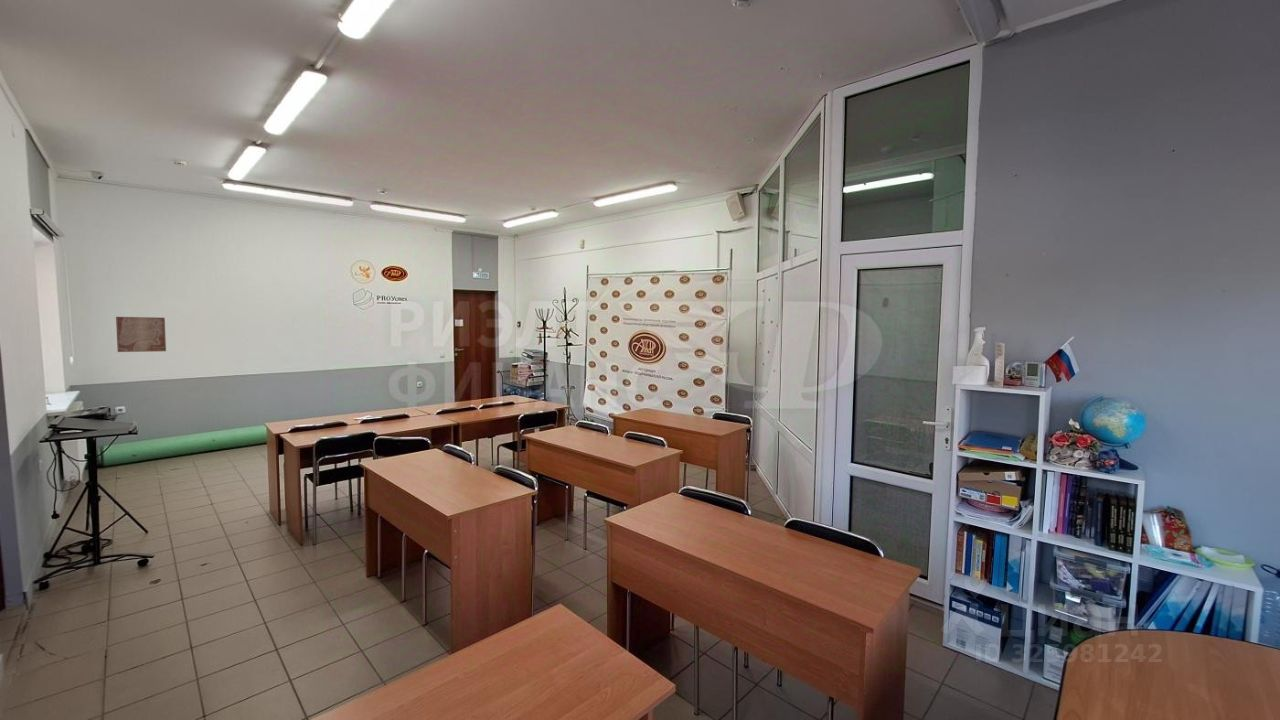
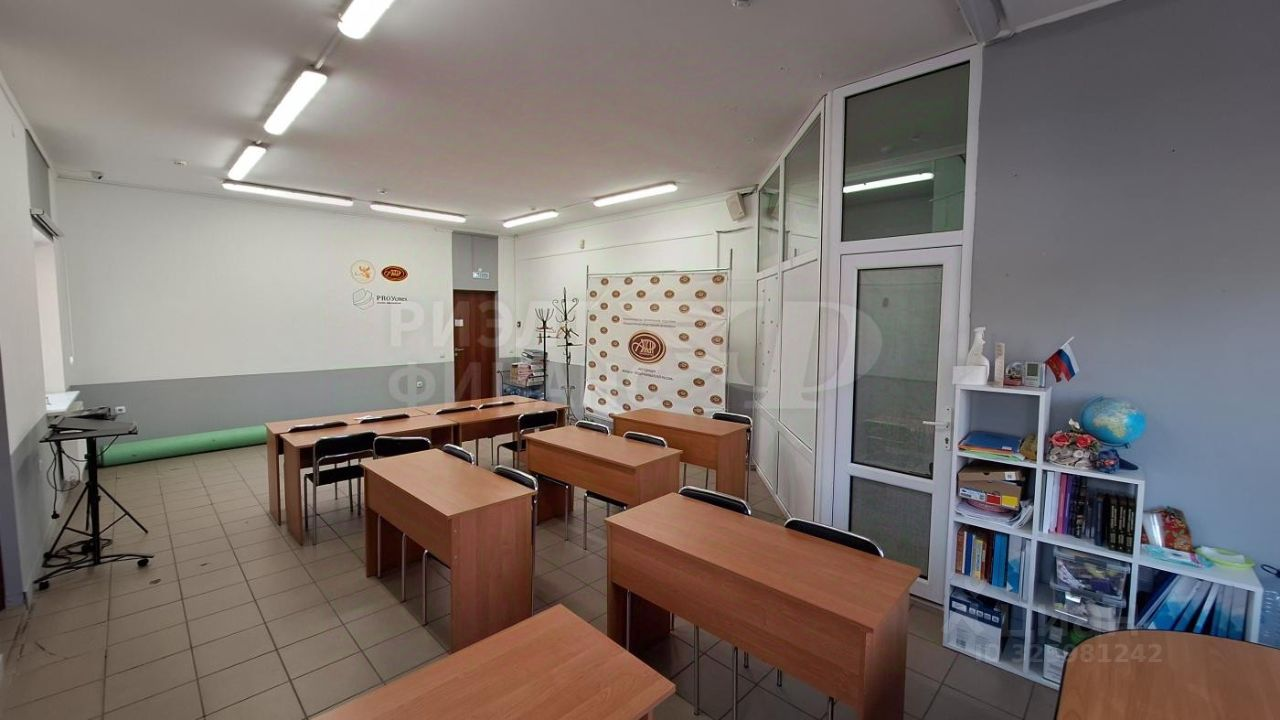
- wall art [115,316,167,353]
